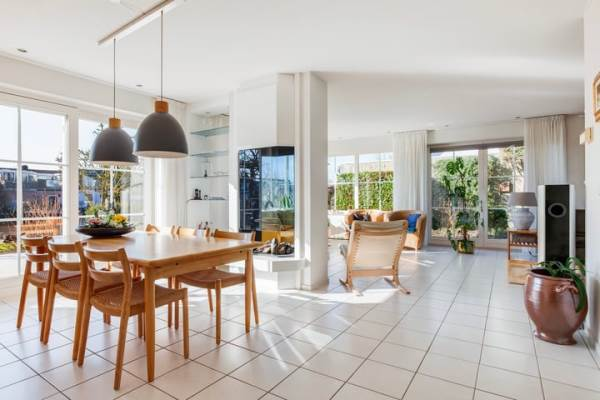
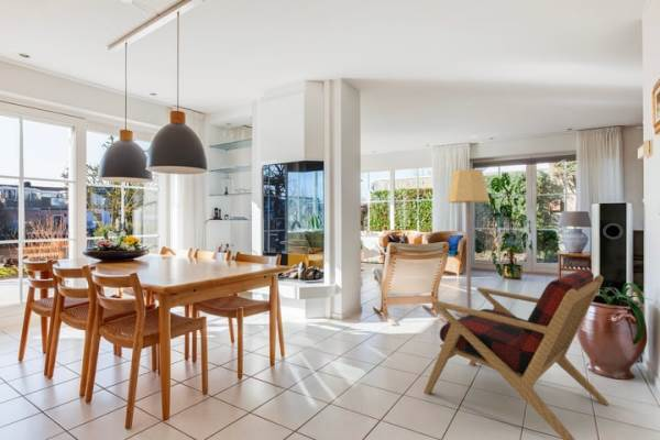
+ lamp [447,168,491,318]
+ armchair [422,268,609,440]
